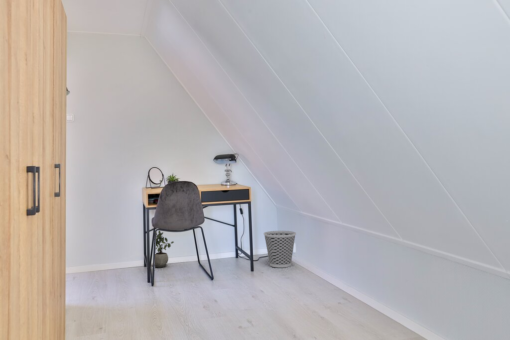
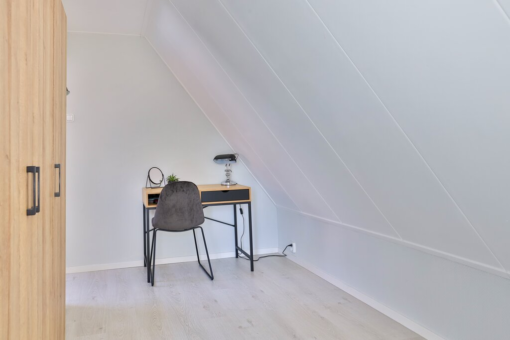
- wastebasket [263,230,297,268]
- potted plant [154,230,175,268]
